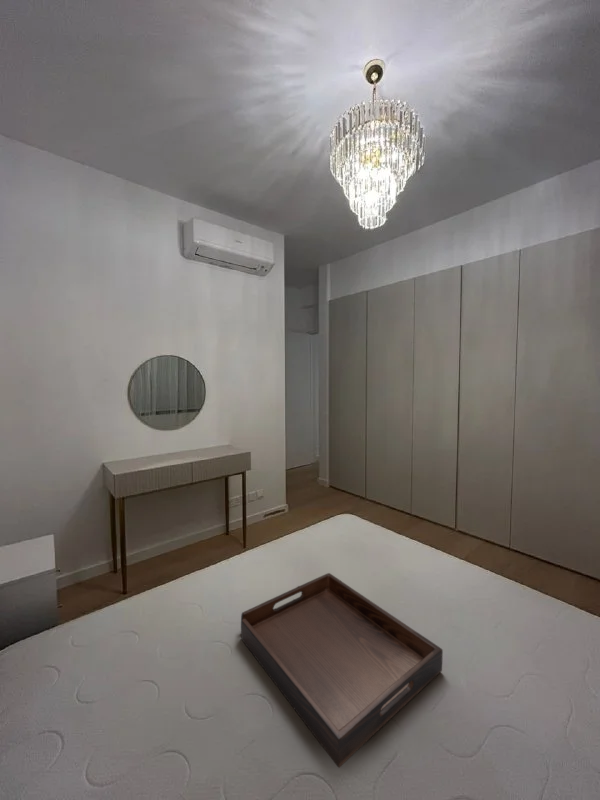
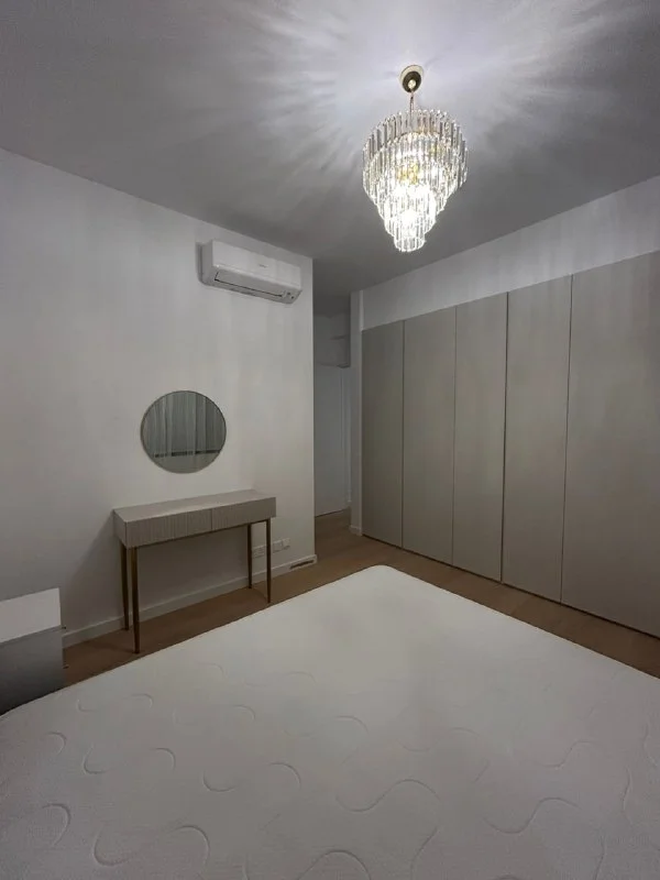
- serving tray [240,572,444,768]
